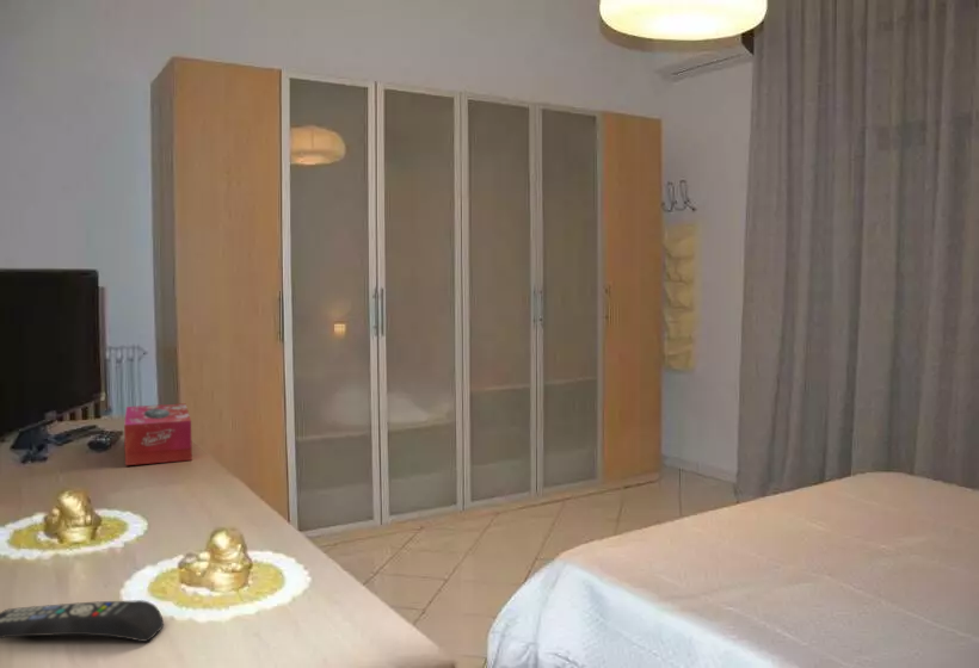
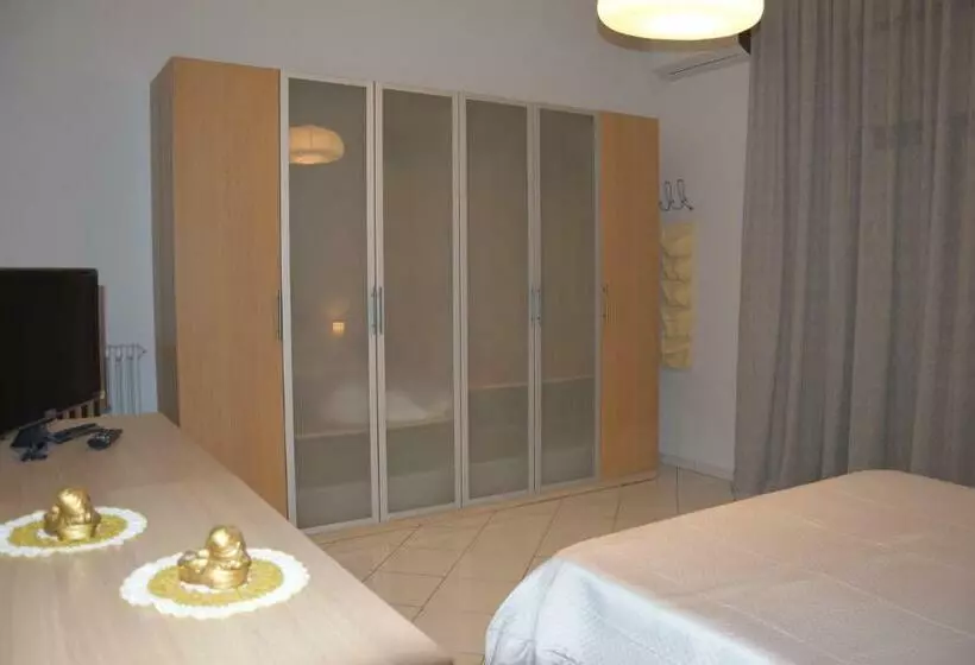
- remote control [0,599,165,643]
- tissue box [123,403,193,466]
